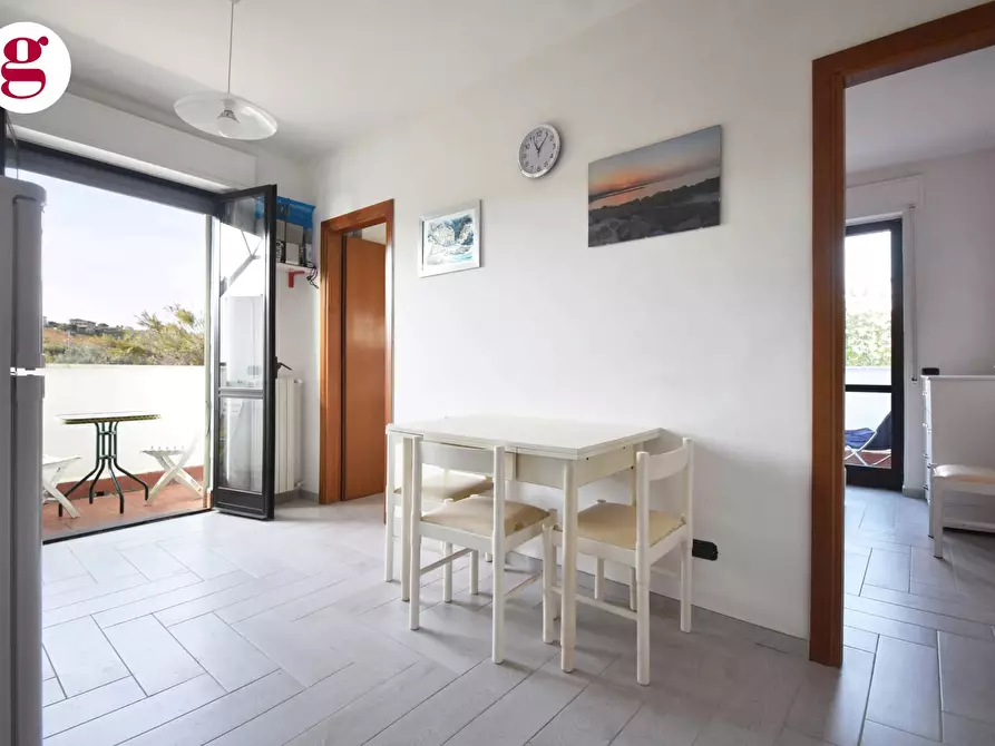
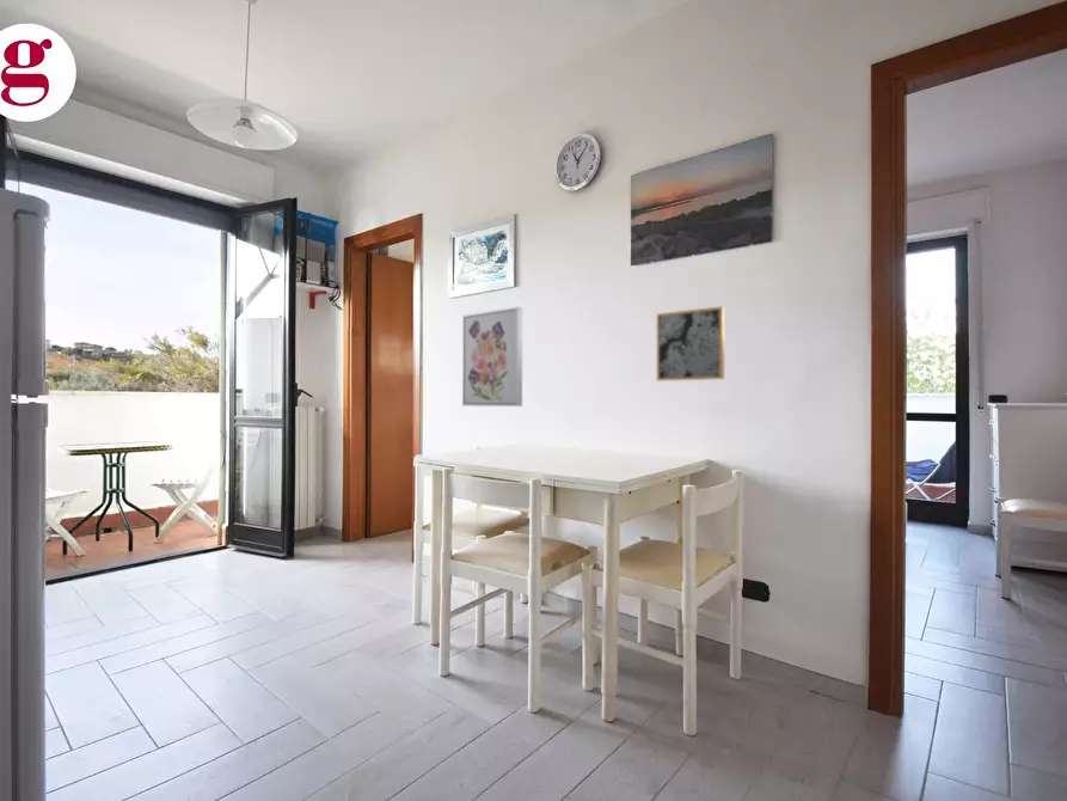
+ wall art [656,305,725,383]
+ wall art [461,306,523,408]
